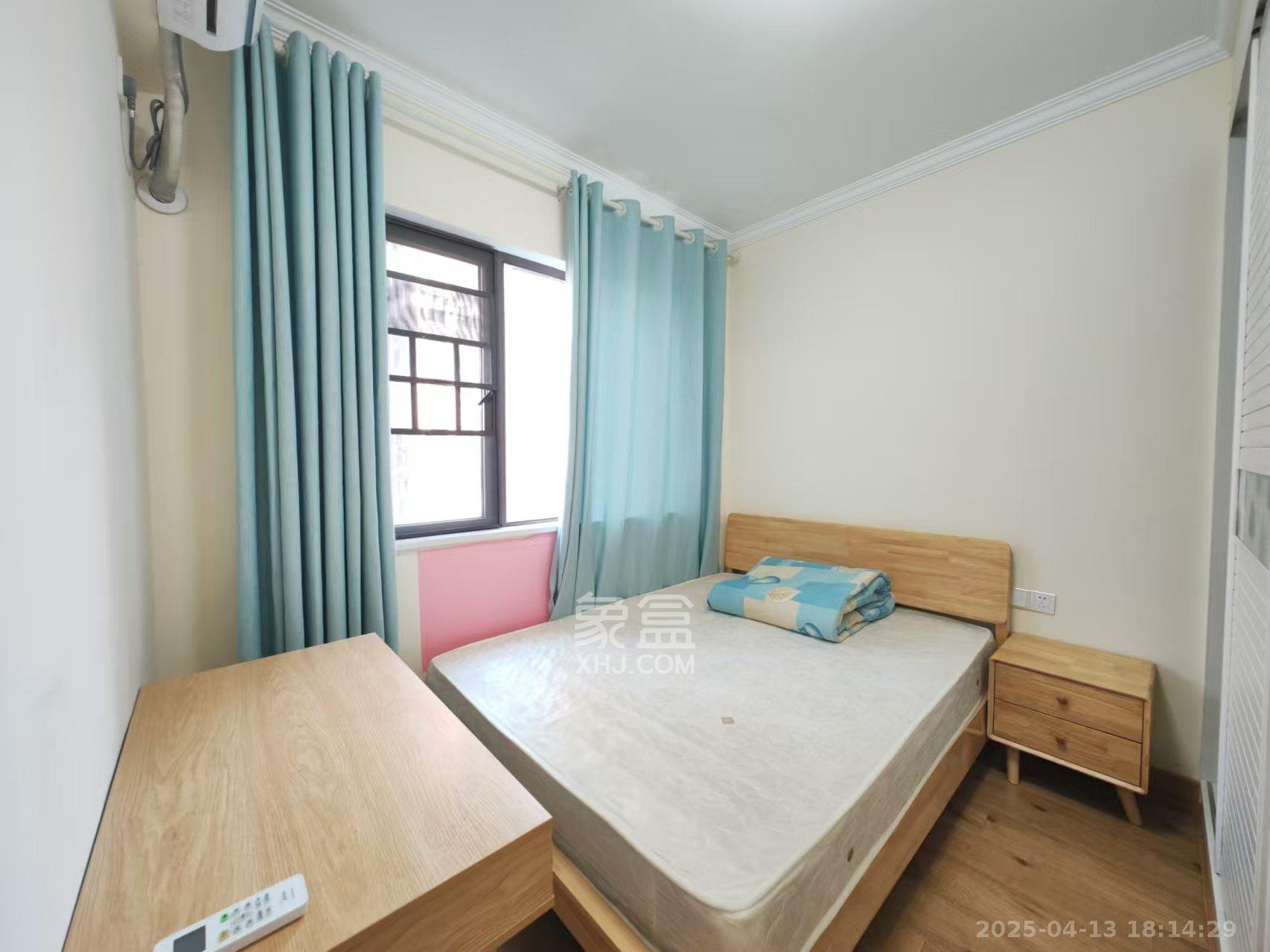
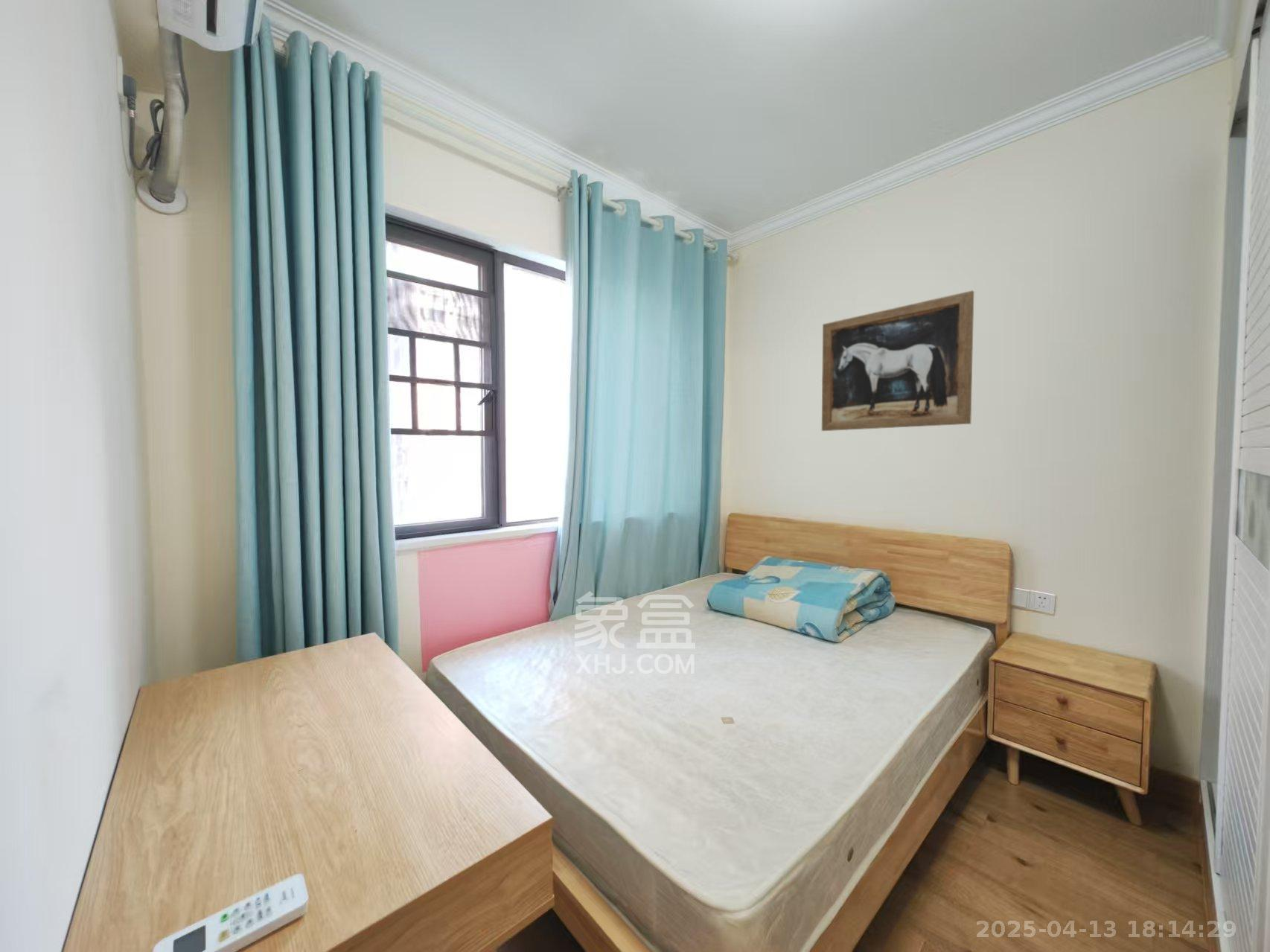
+ wall art [821,290,974,432]
